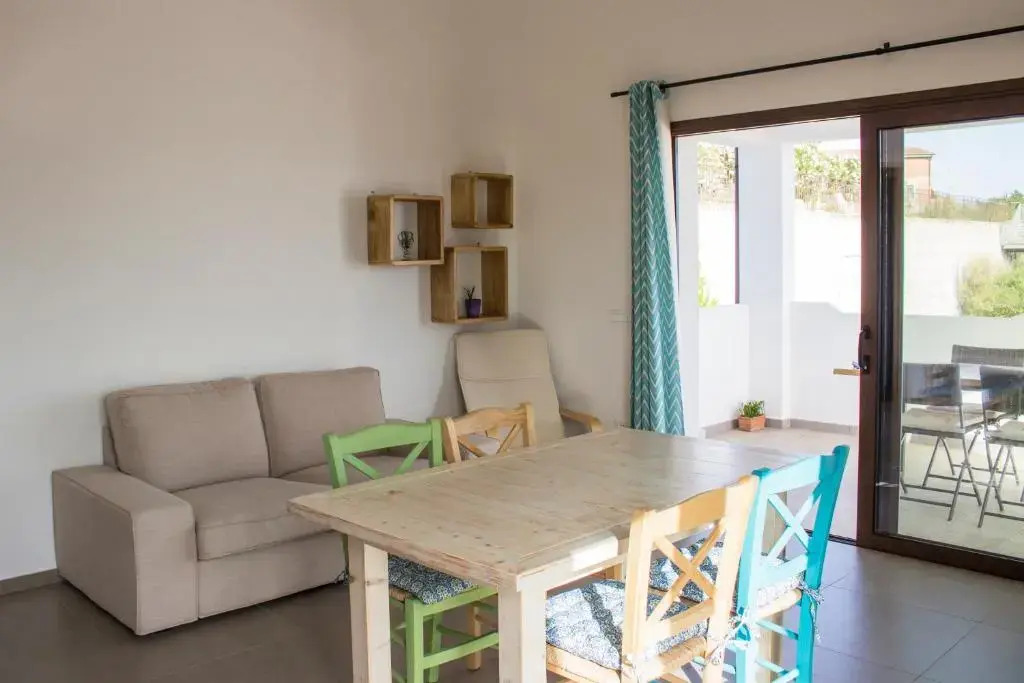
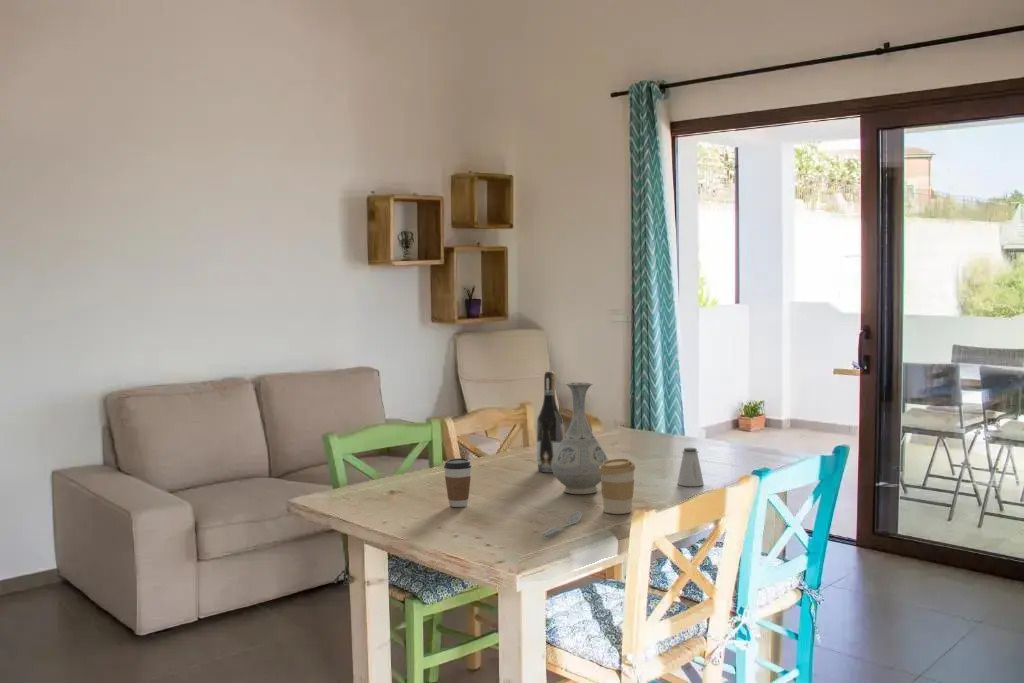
+ coffee cup [599,458,636,515]
+ coffee cup [443,457,472,508]
+ wine bottle [536,370,564,473]
+ saltshaker [676,447,705,487]
+ spoon [541,510,583,538]
+ vase [551,381,609,495]
